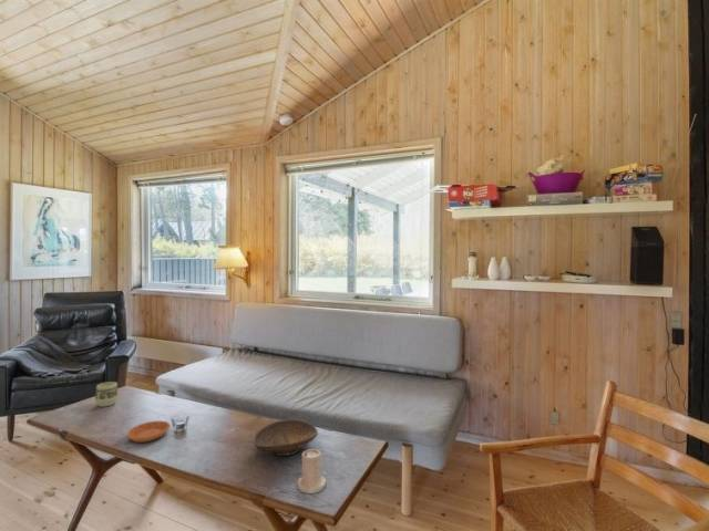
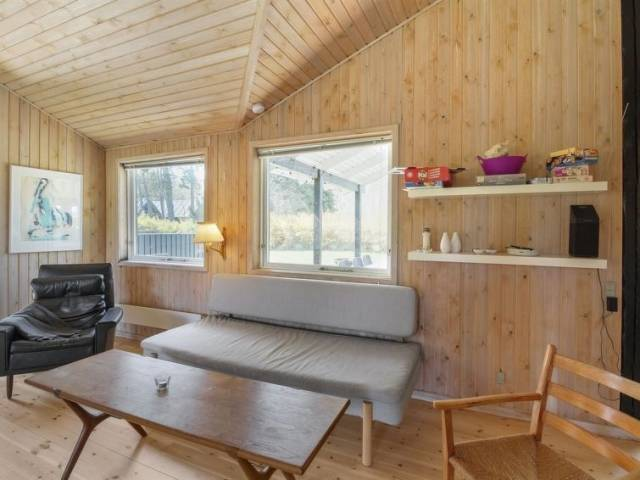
- saucer [126,420,171,444]
- candle [297,448,327,494]
- cup [94,381,120,408]
- decorative bowl [253,418,319,457]
